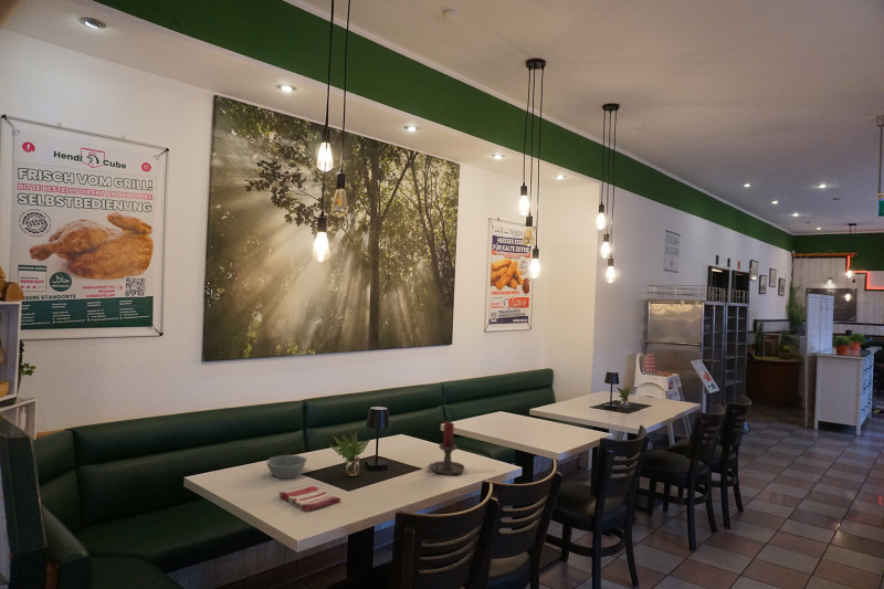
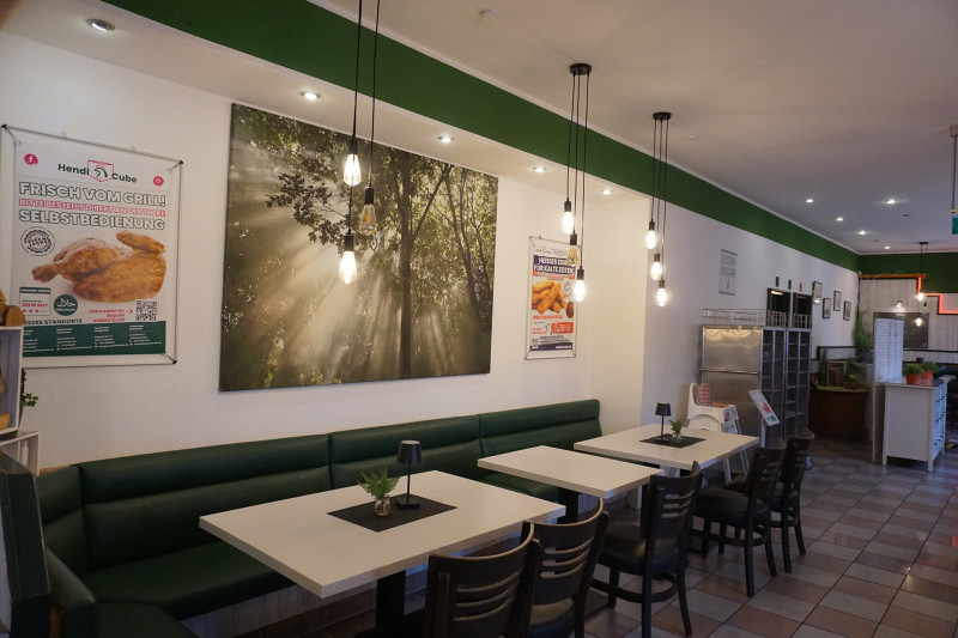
- bowl [265,454,308,480]
- dish towel [277,484,341,513]
- candle holder [427,420,466,476]
